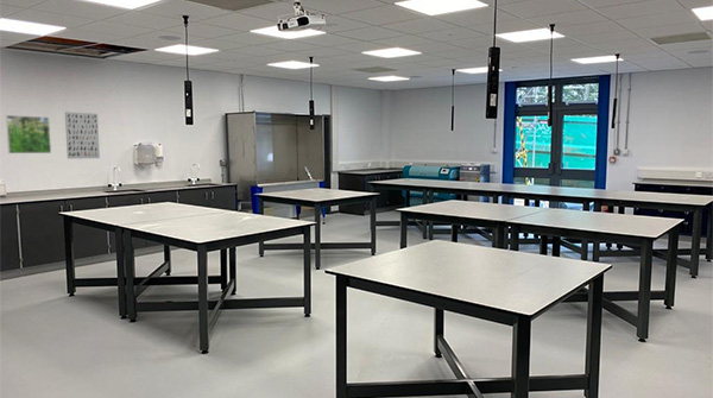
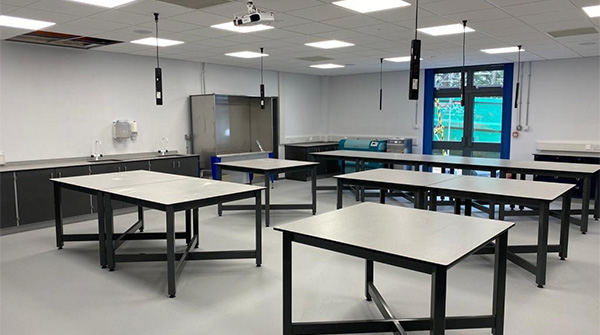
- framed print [5,114,52,154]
- wall art [64,110,101,160]
